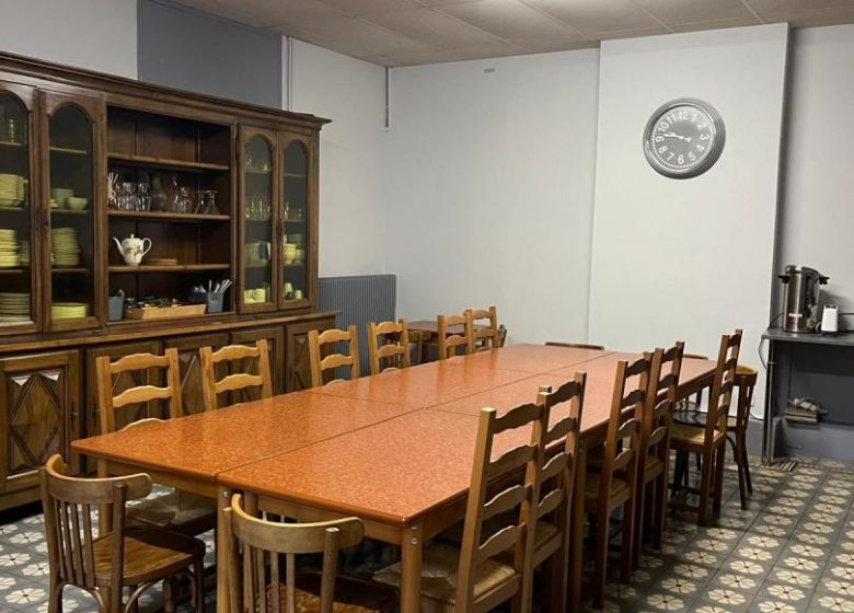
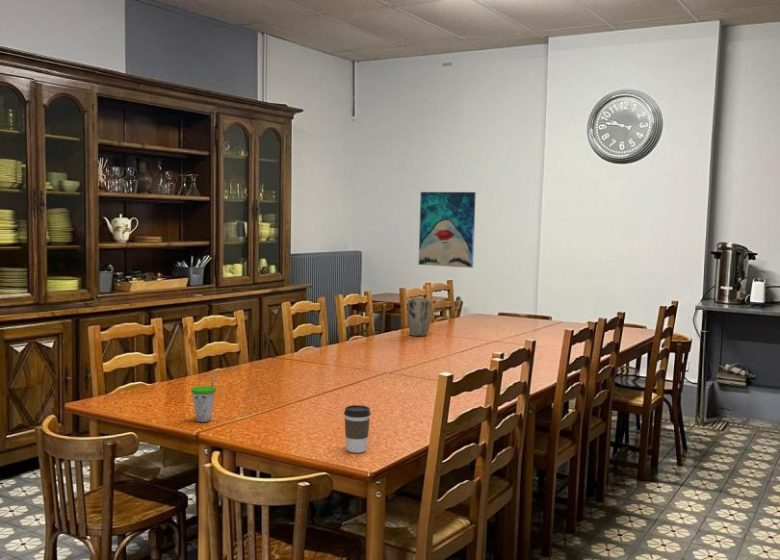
+ plant pot [406,297,432,337]
+ coffee cup [343,404,372,454]
+ cup [190,372,219,423]
+ wall art [418,191,477,269]
